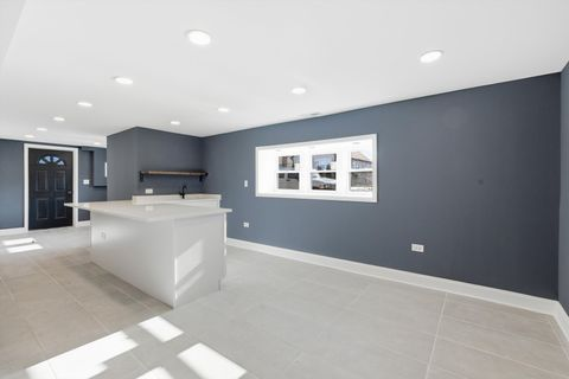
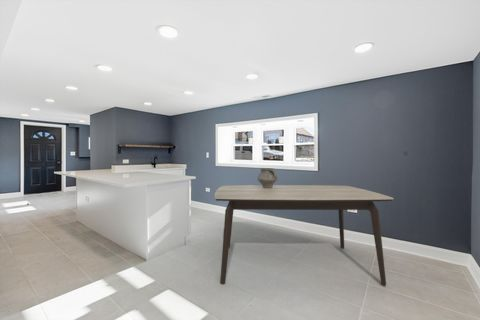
+ dining table [214,184,394,286]
+ ceramic pot [257,167,278,188]
